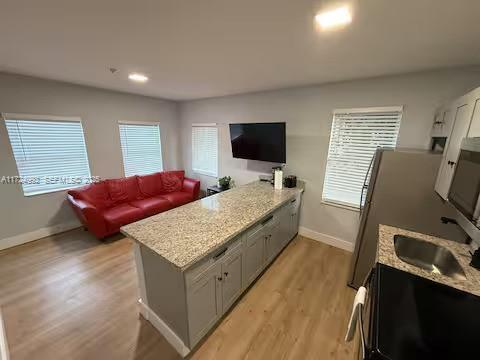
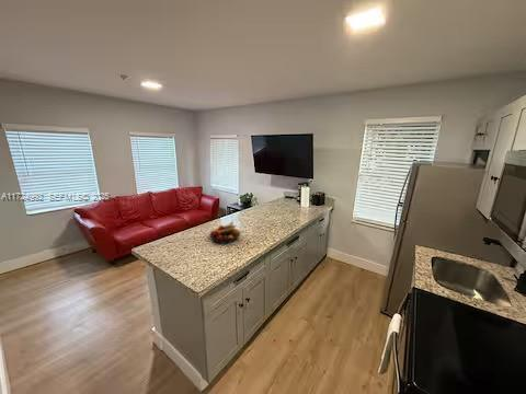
+ fruit bowl [208,221,241,245]
